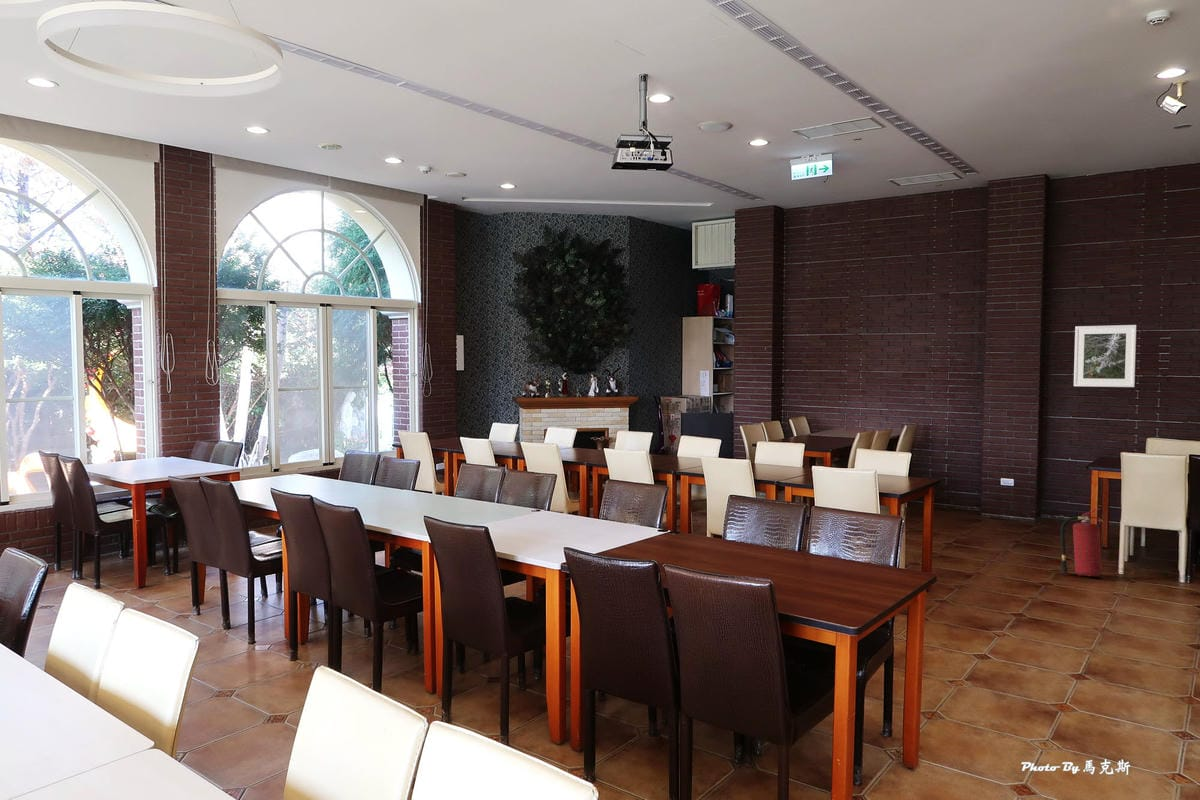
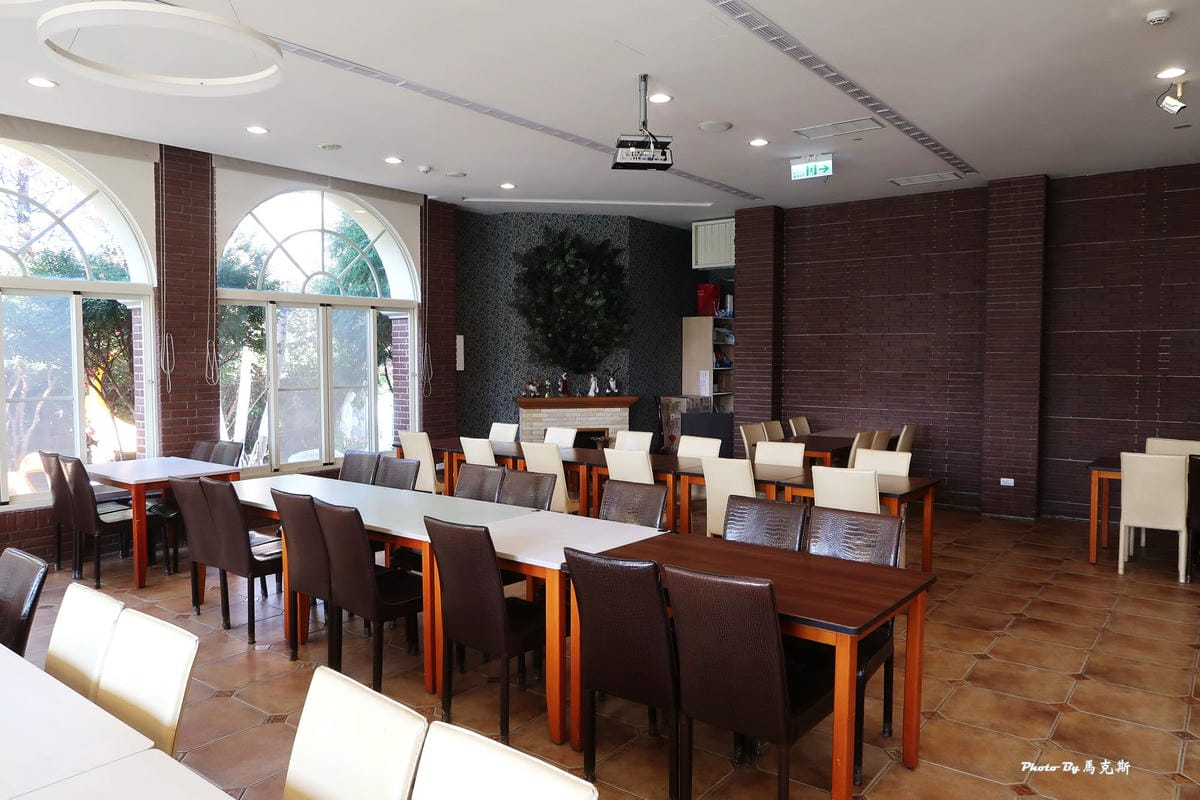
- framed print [1073,324,1137,388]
- fire extinguisher [1060,508,1105,578]
